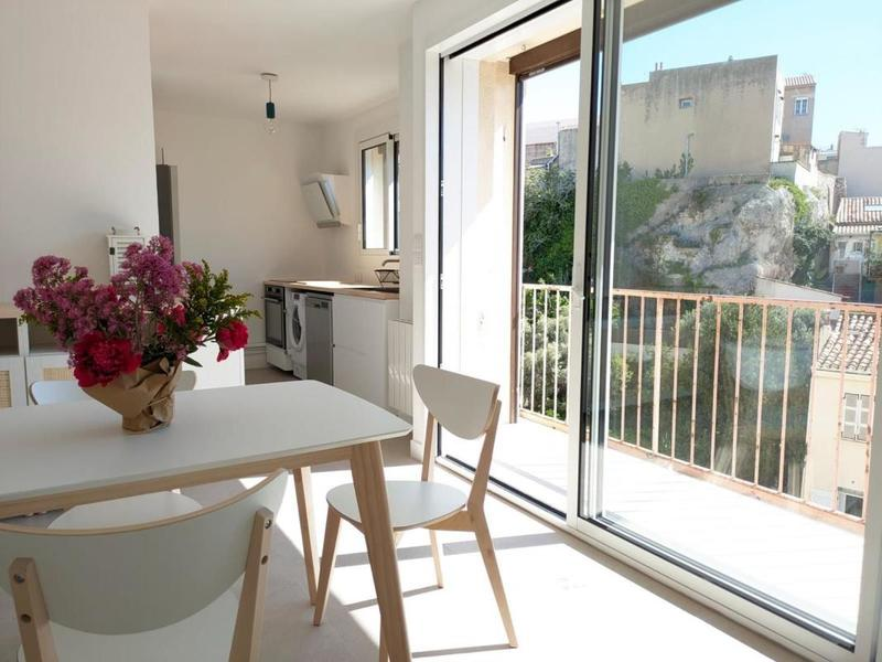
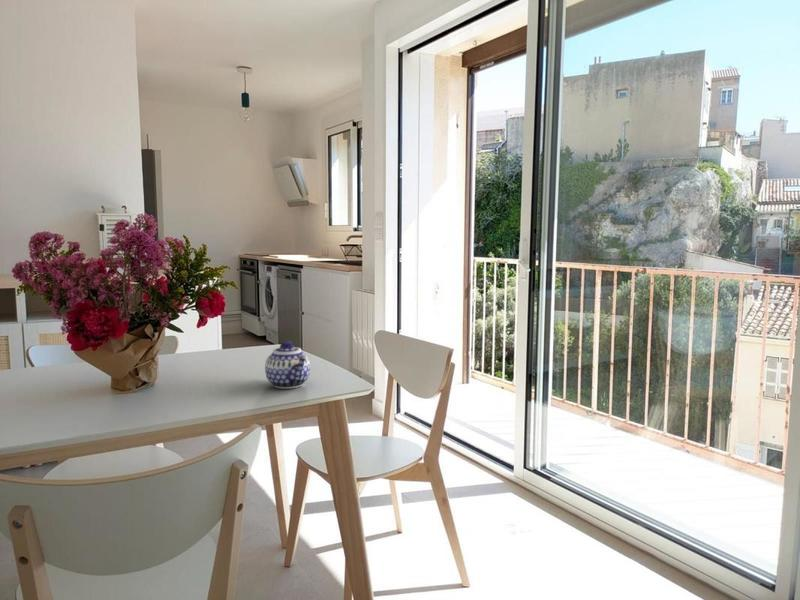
+ teapot [264,339,311,389]
